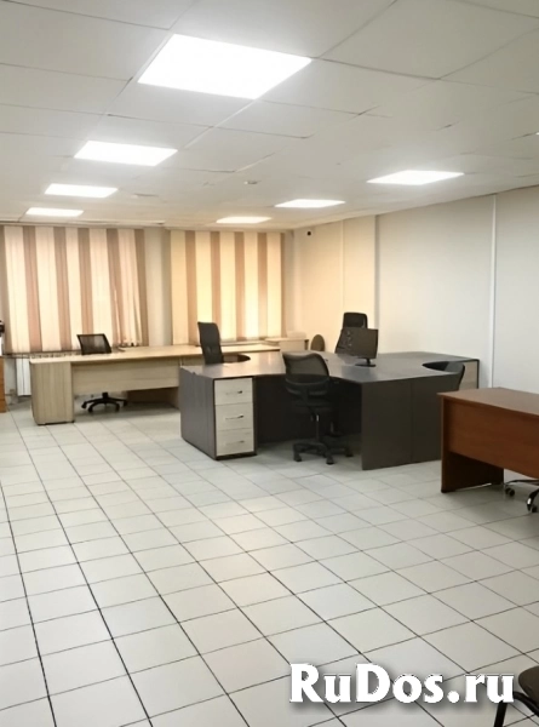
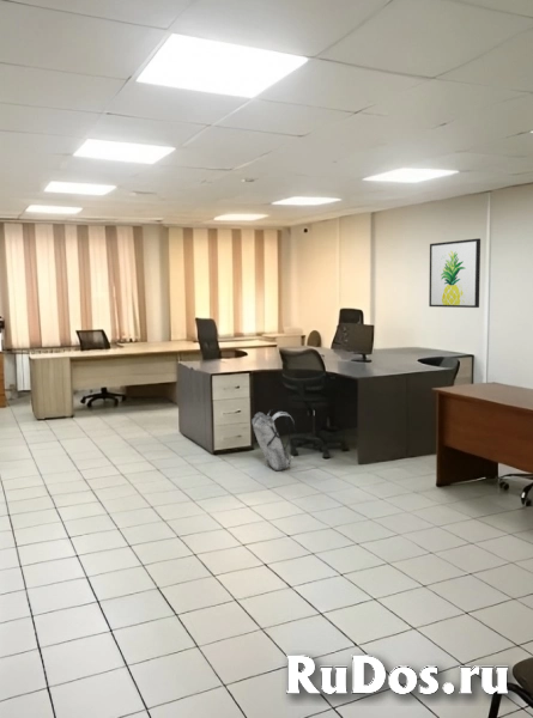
+ backpack [250,408,298,471]
+ wall art [428,237,481,309]
